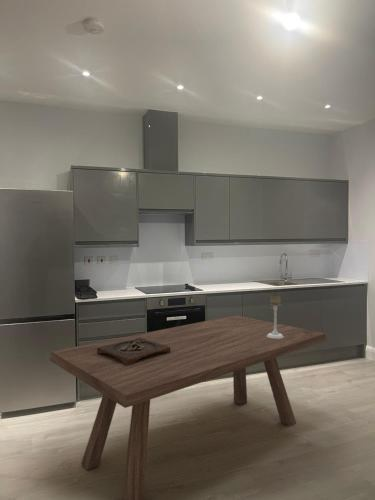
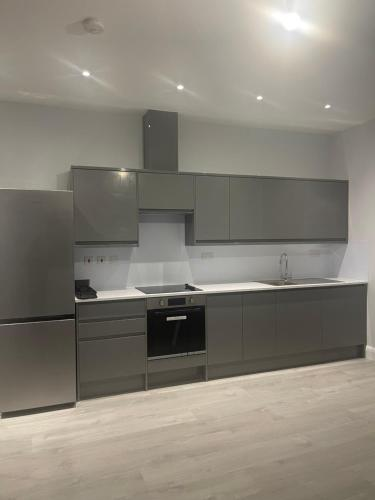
- wooden tray [97,338,170,366]
- dining table [49,314,327,500]
- candle holder [267,295,284,339]
